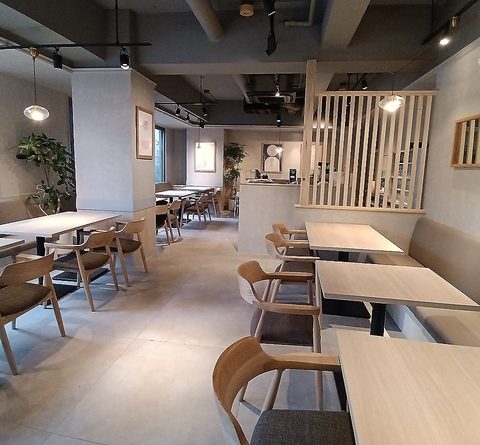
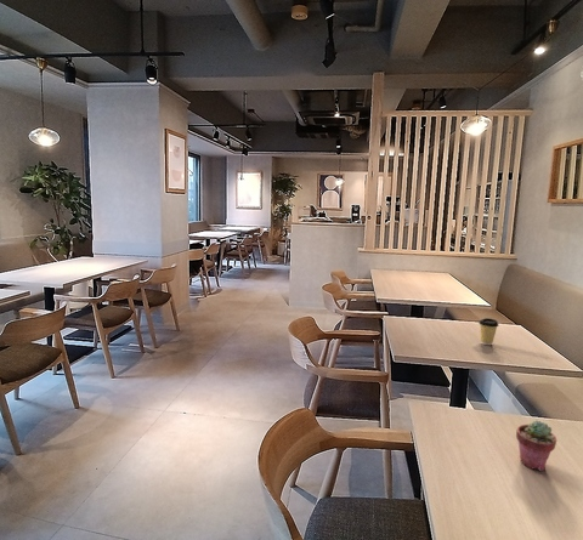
+ potted succulent [515,419,557,472]
+ coffee cup [477,317,499,346]
